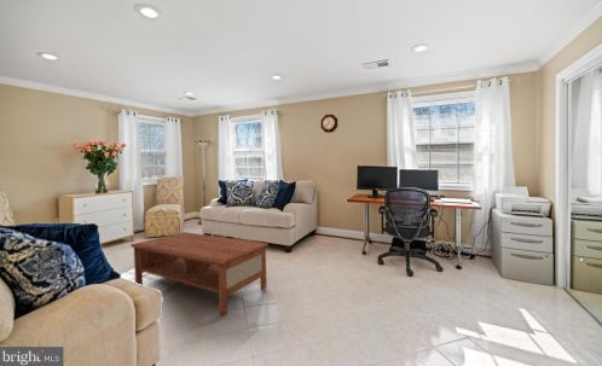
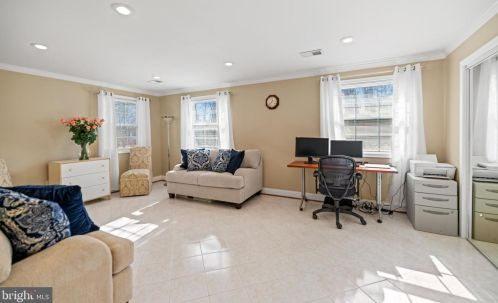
- coffee table [129,231,270,318]
